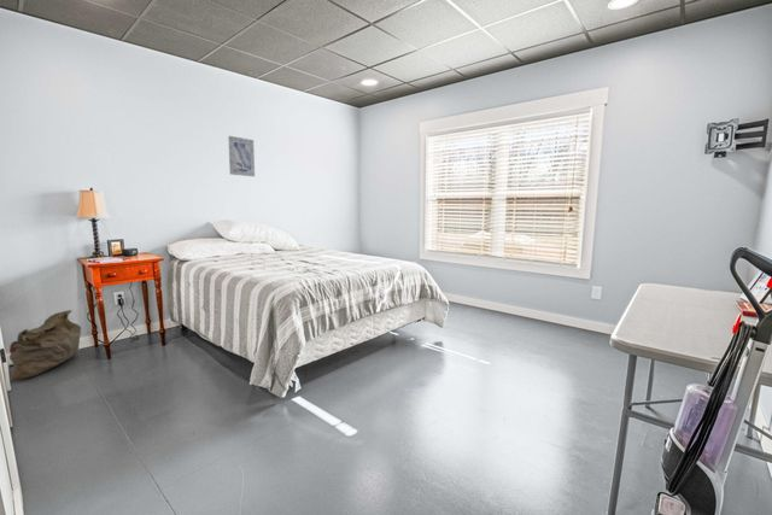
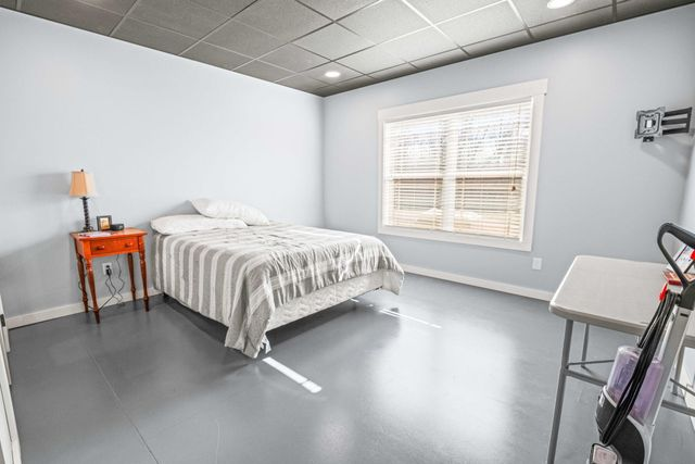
- wall art [227,135,256,177]
- bag [8,309,82,384]
